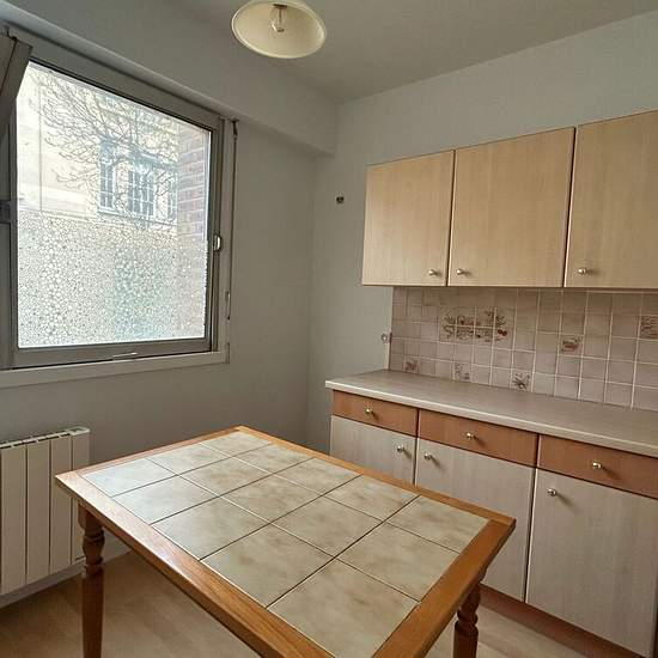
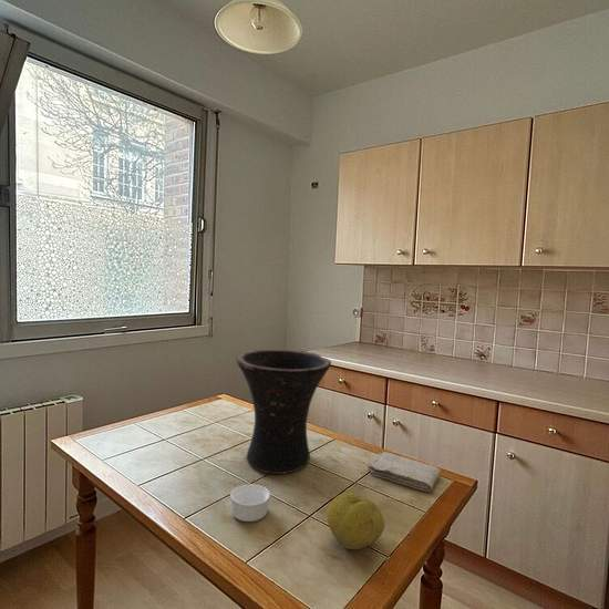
+ vase [236,348,332,475]
+ fruit [326,492,385,550]
+ washcloth [367,451,442,493]
+ ramekin [229,483,271,523]
